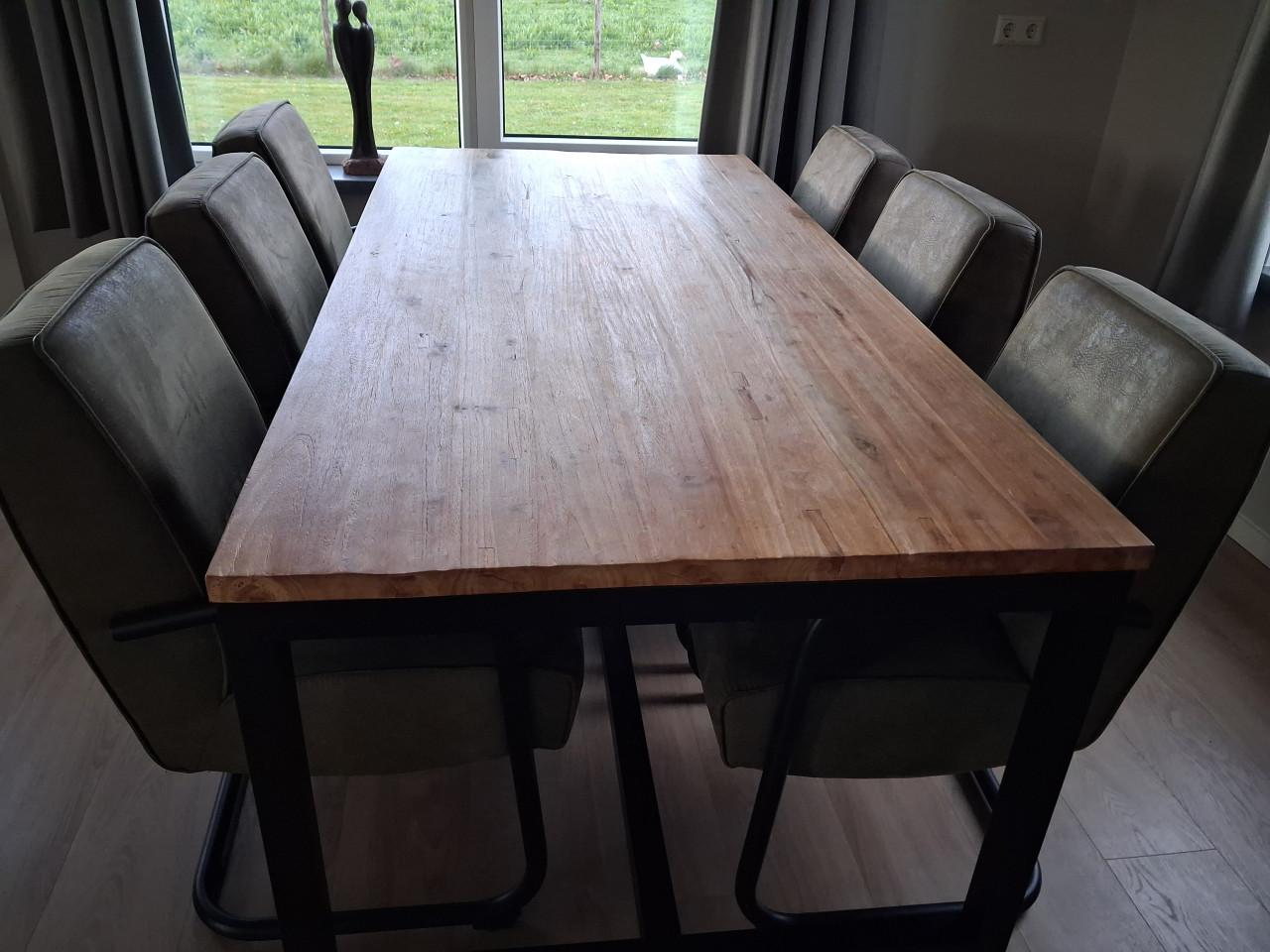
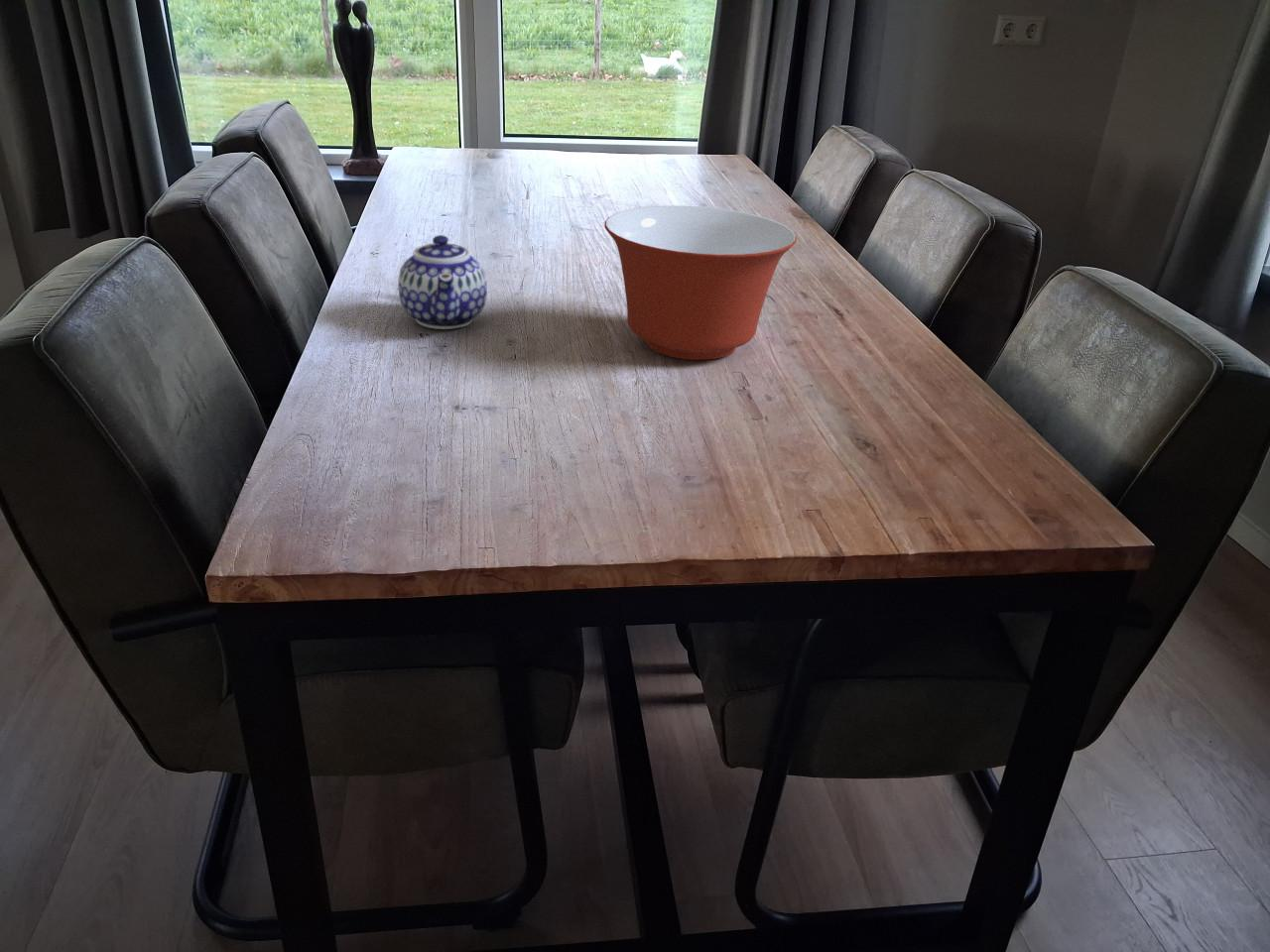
+ teapot [397,234,488,330]
+ mixing bowl [603,204,798,361]
